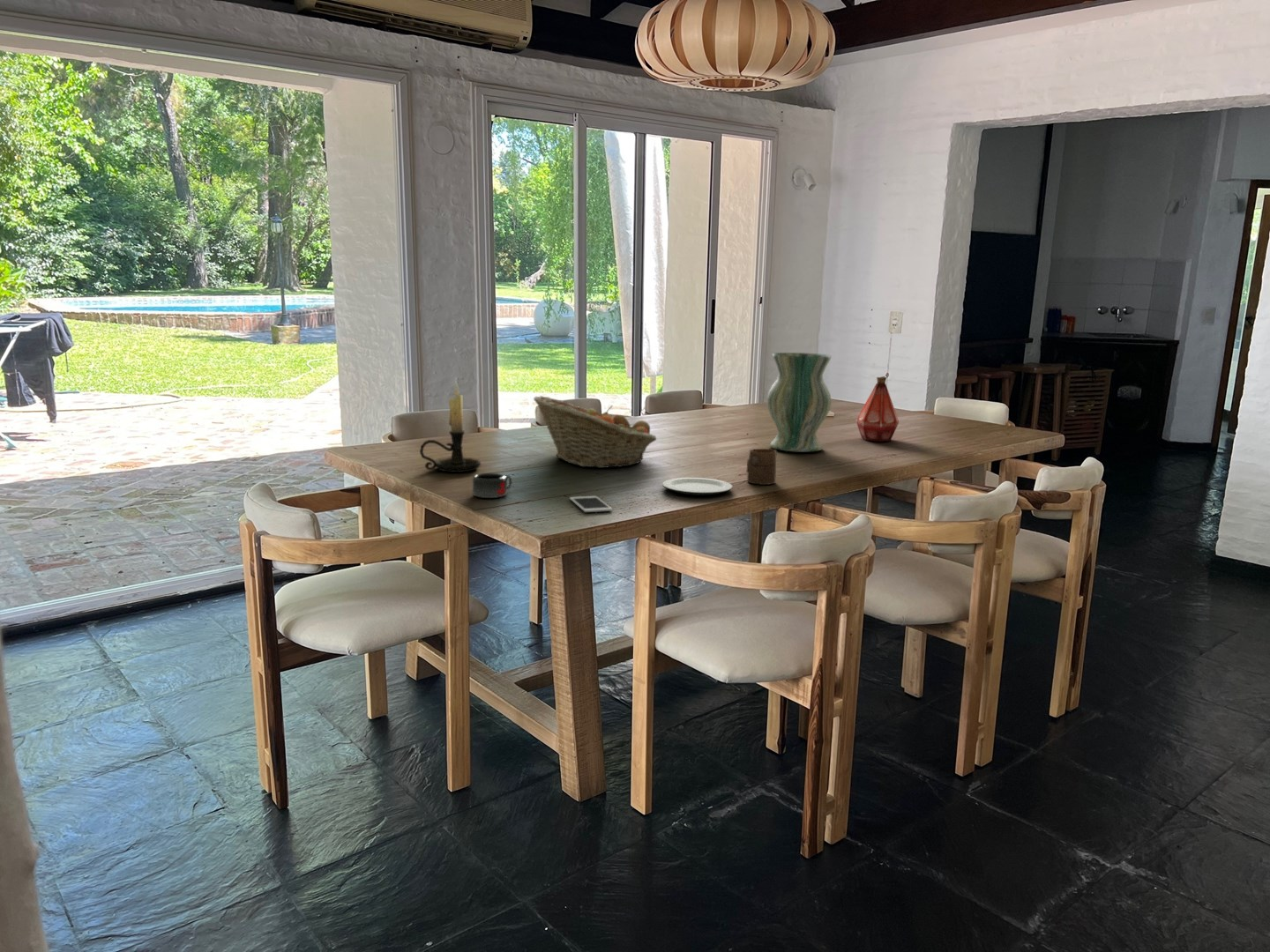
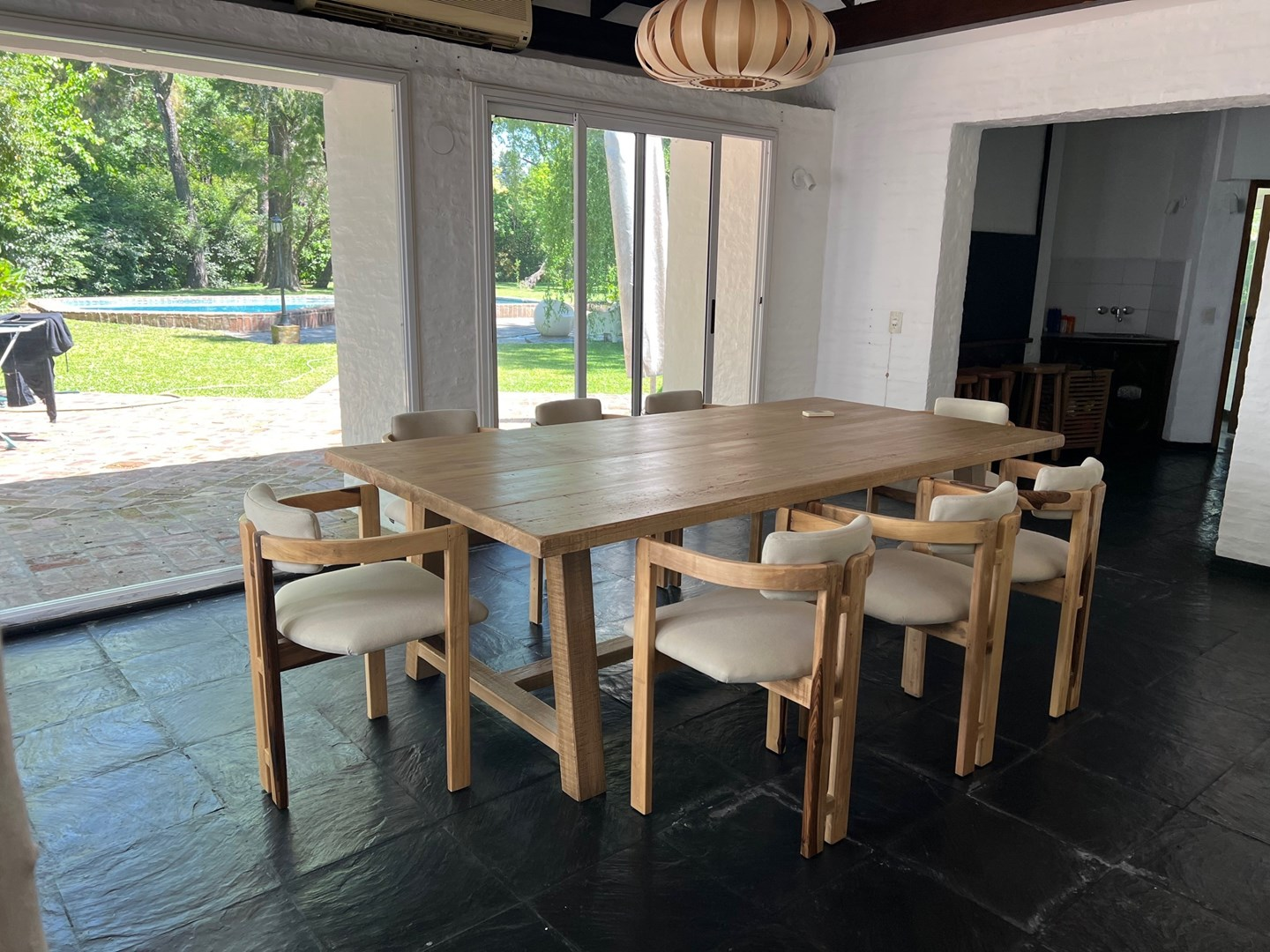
- cup [745,448,778,486]
- vase [766,352,833,453]
- plate [661,477,733,496]
- candle holder [419,381,482,473]
- cell phone [569,495,613,513]
- fruit basket [533,395,657,469]
- mug [472,472,512,499]
- bottle [855,376,900,443]
